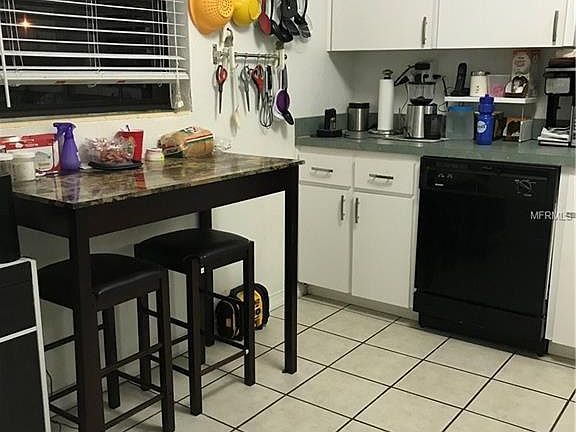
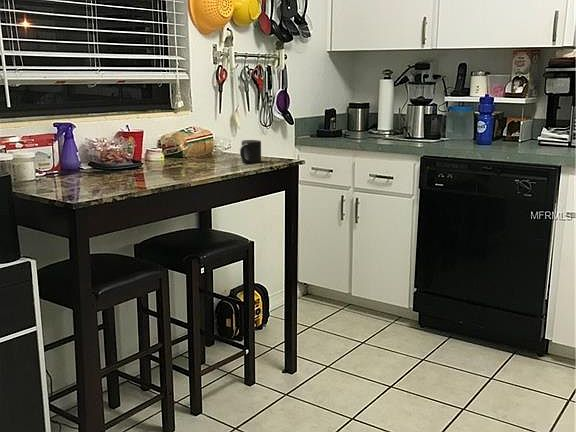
+ mug [239,139,262,164]
